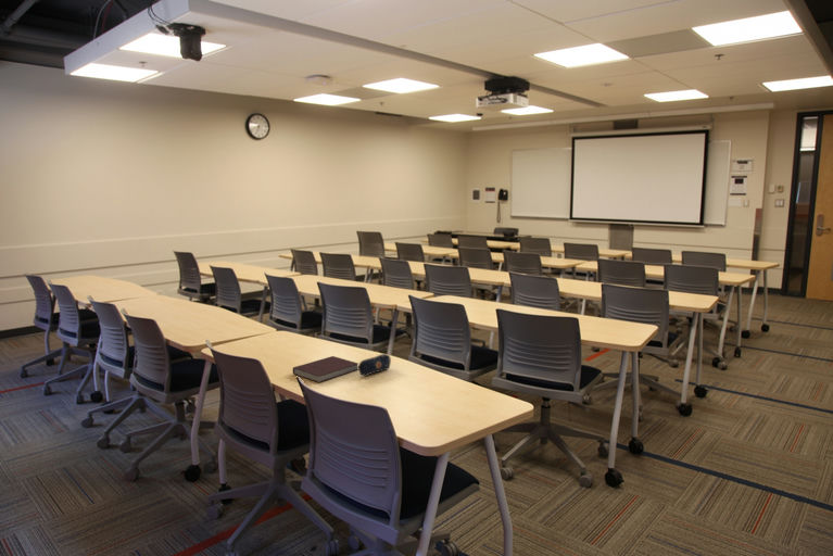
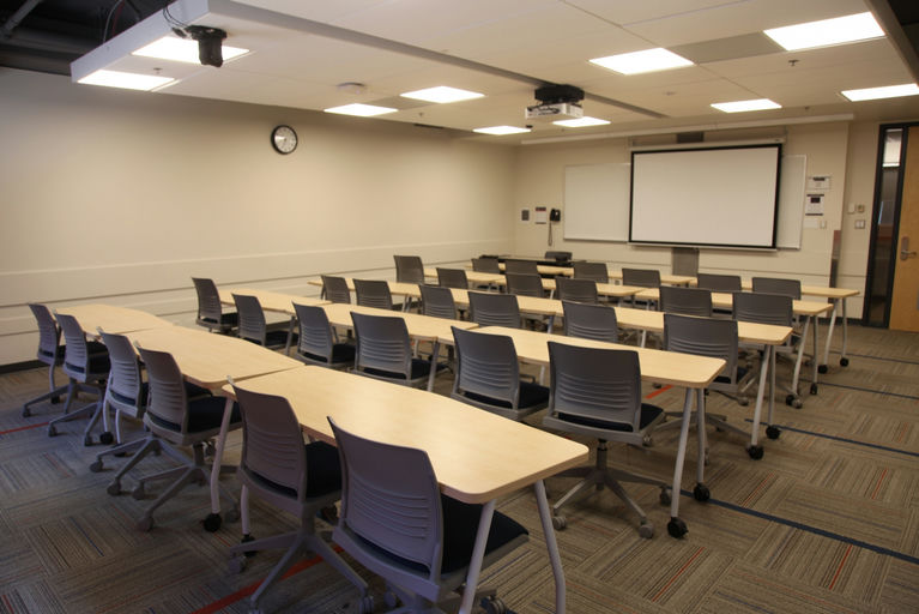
- pencil case [357,353,392,377]
- notebook [292,355,359,383]
